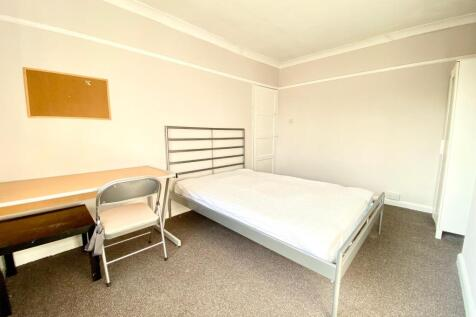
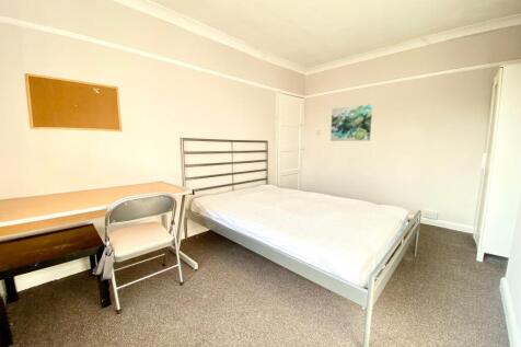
+ wall art [329,103,373,142]
